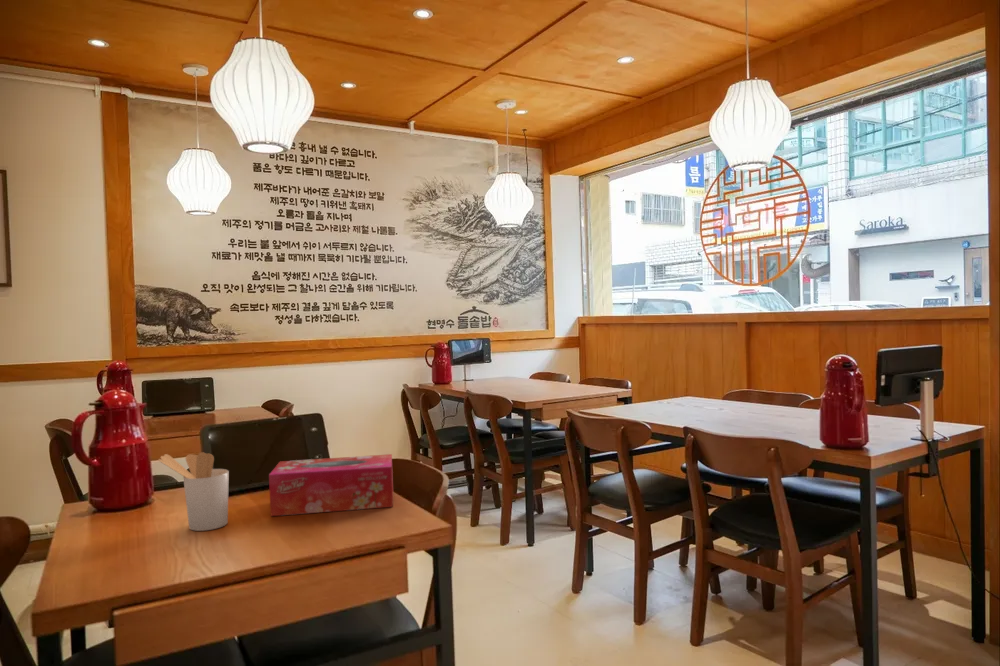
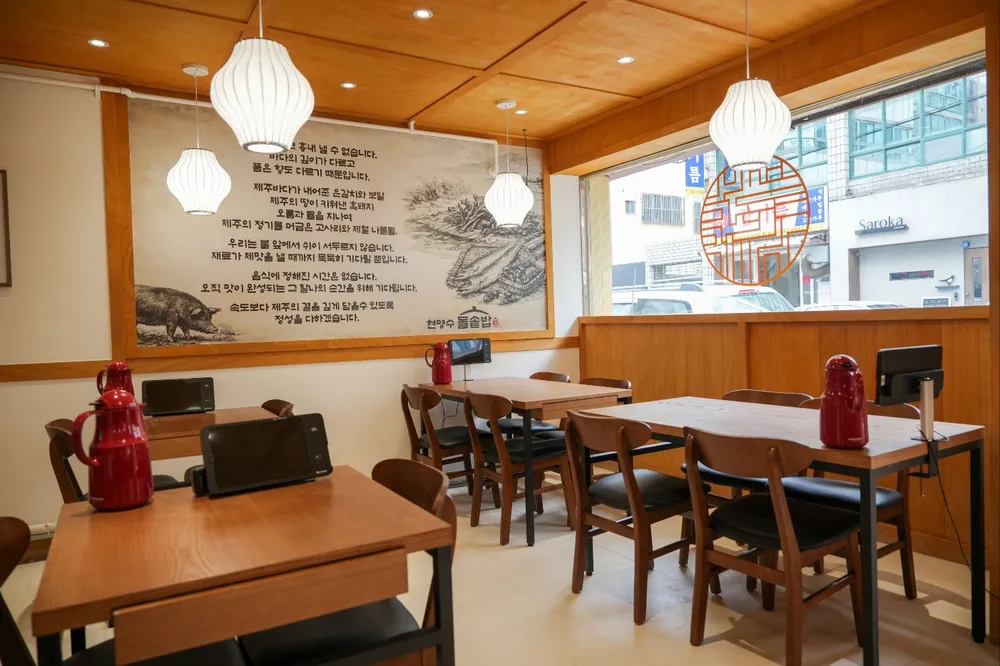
- tissue box [268,453,394,517]
- utensil holder [157,451,230,532]
